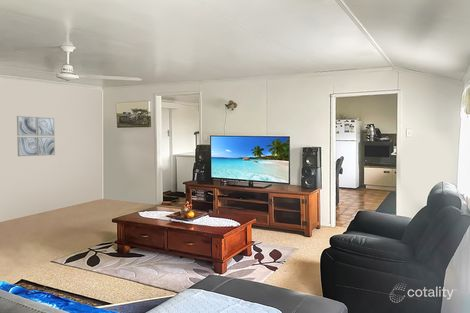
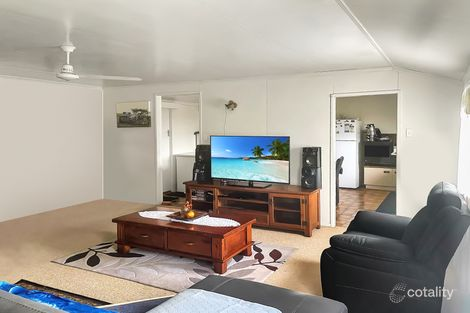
- wall art [16,115,56,157]
